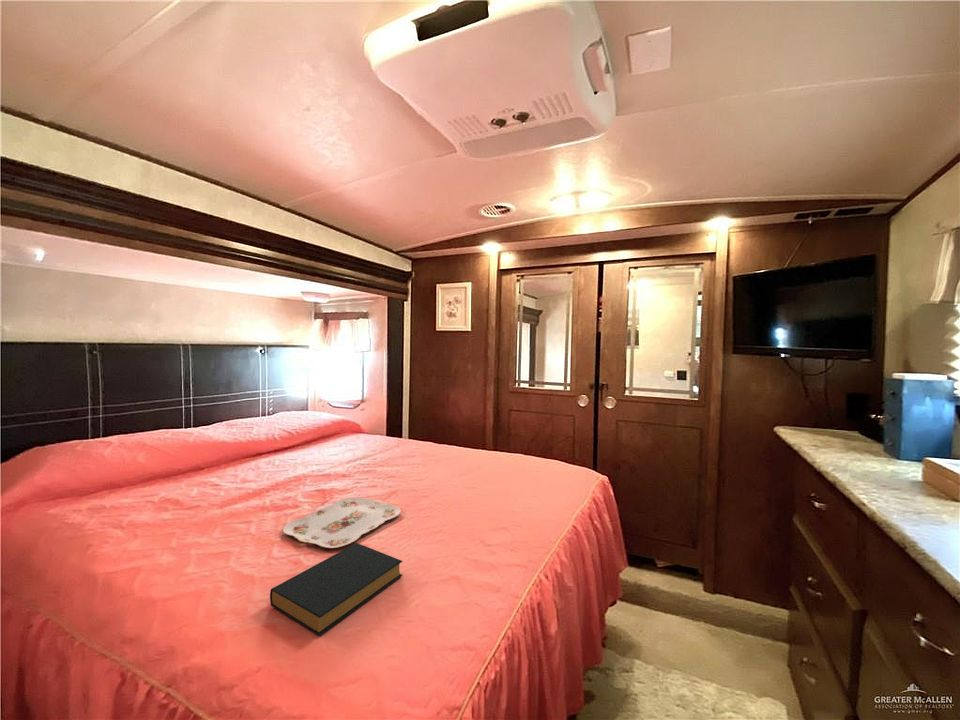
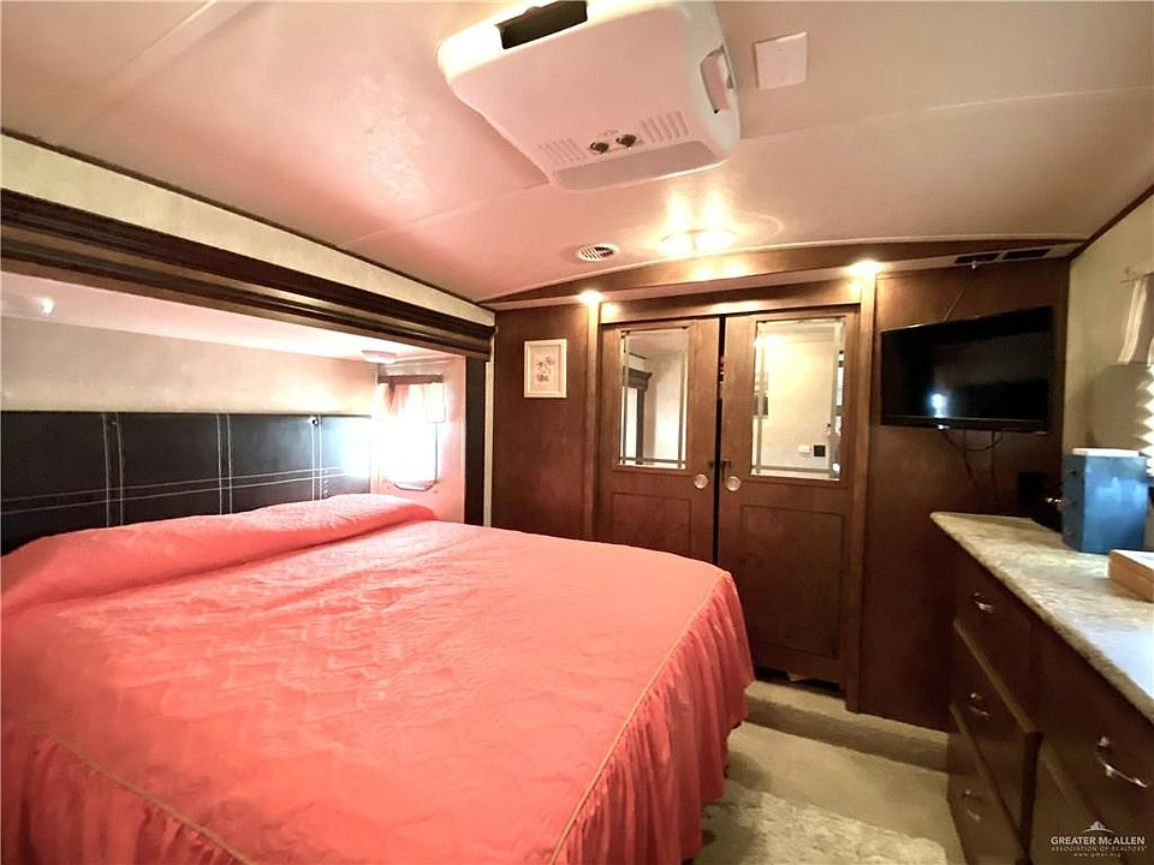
- hardback book [269,542,404,637]
- serving tray [282,497,402,549]
